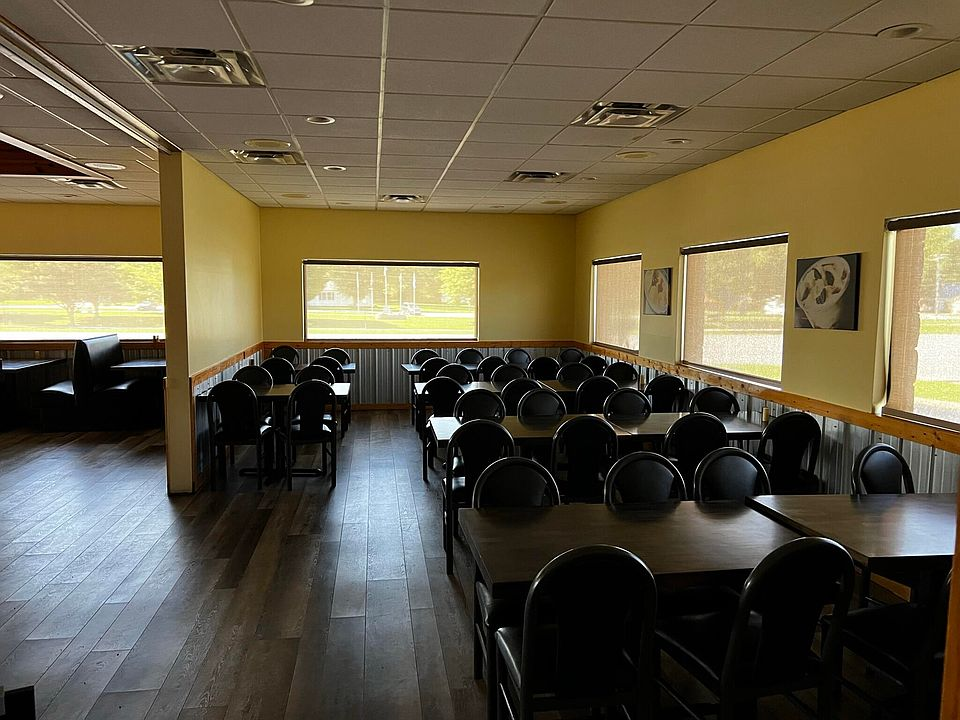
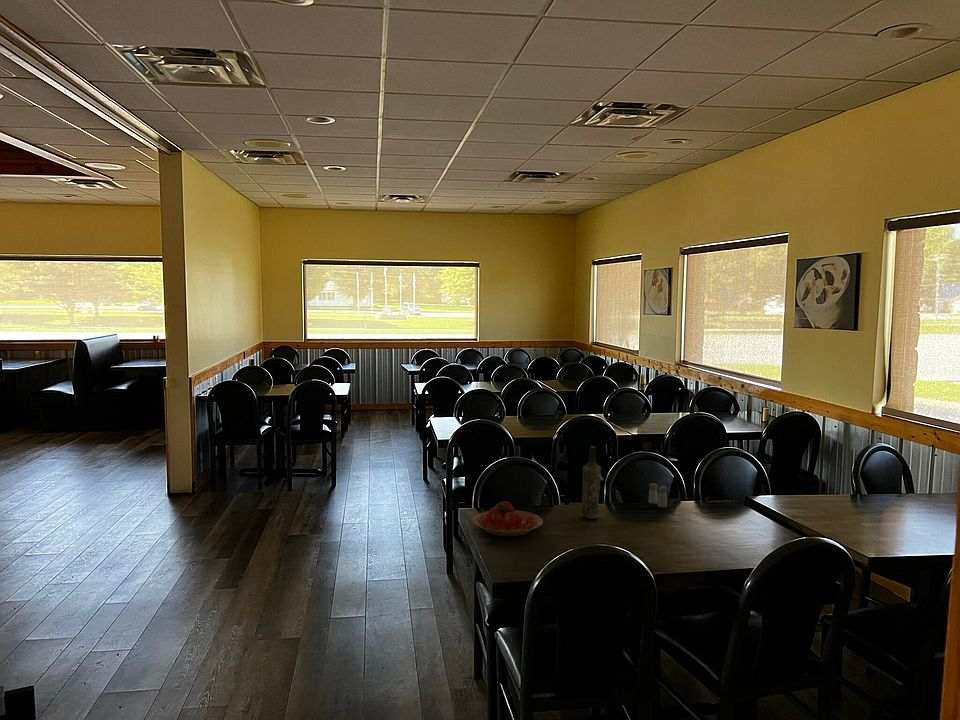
+ bottle [580,445,602,519]
+ plate [471,501,544,537]
+ salt and pepper shaker [648,482,668,508]
